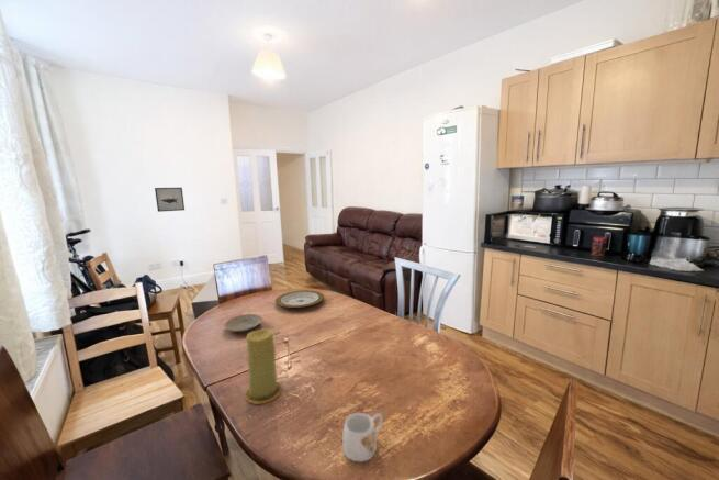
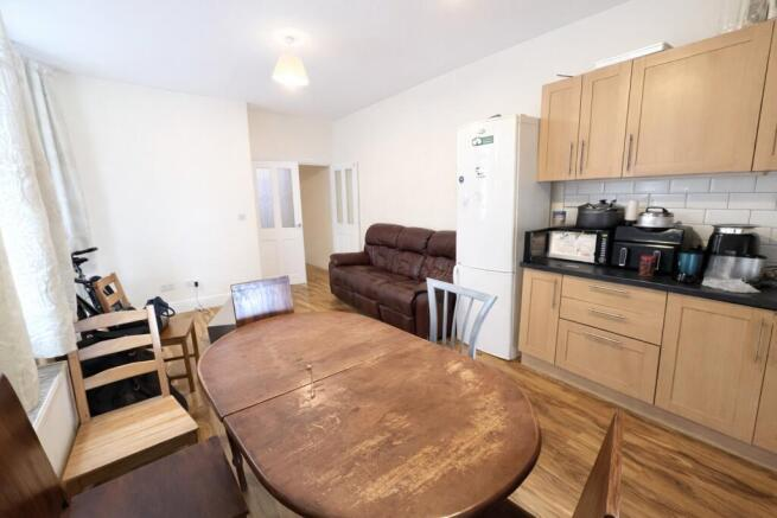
- candle [244,327,283,405]
- mug [341,412,384,462]
- plate [274,289,325,309]
- wall art [154,187,186,213]
- plate [223,313,263,333]
